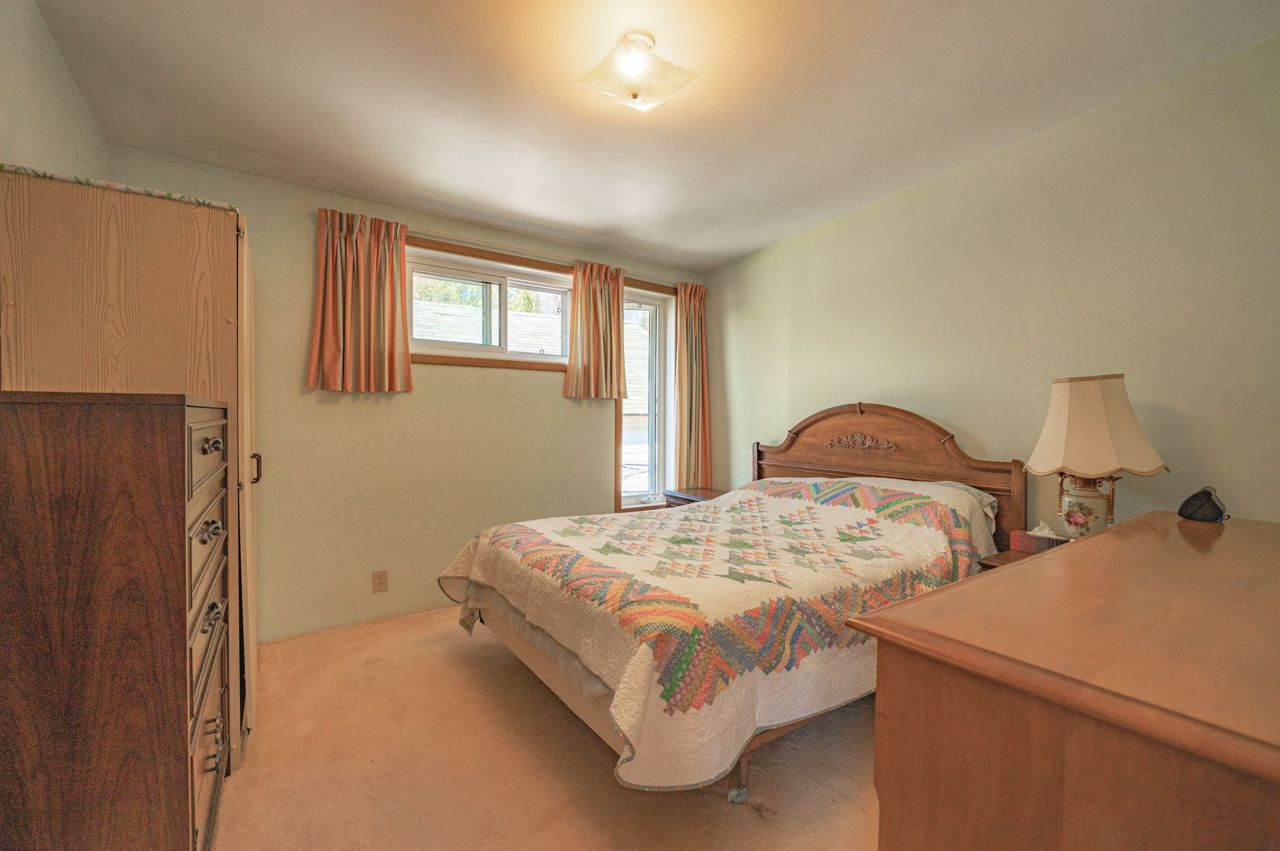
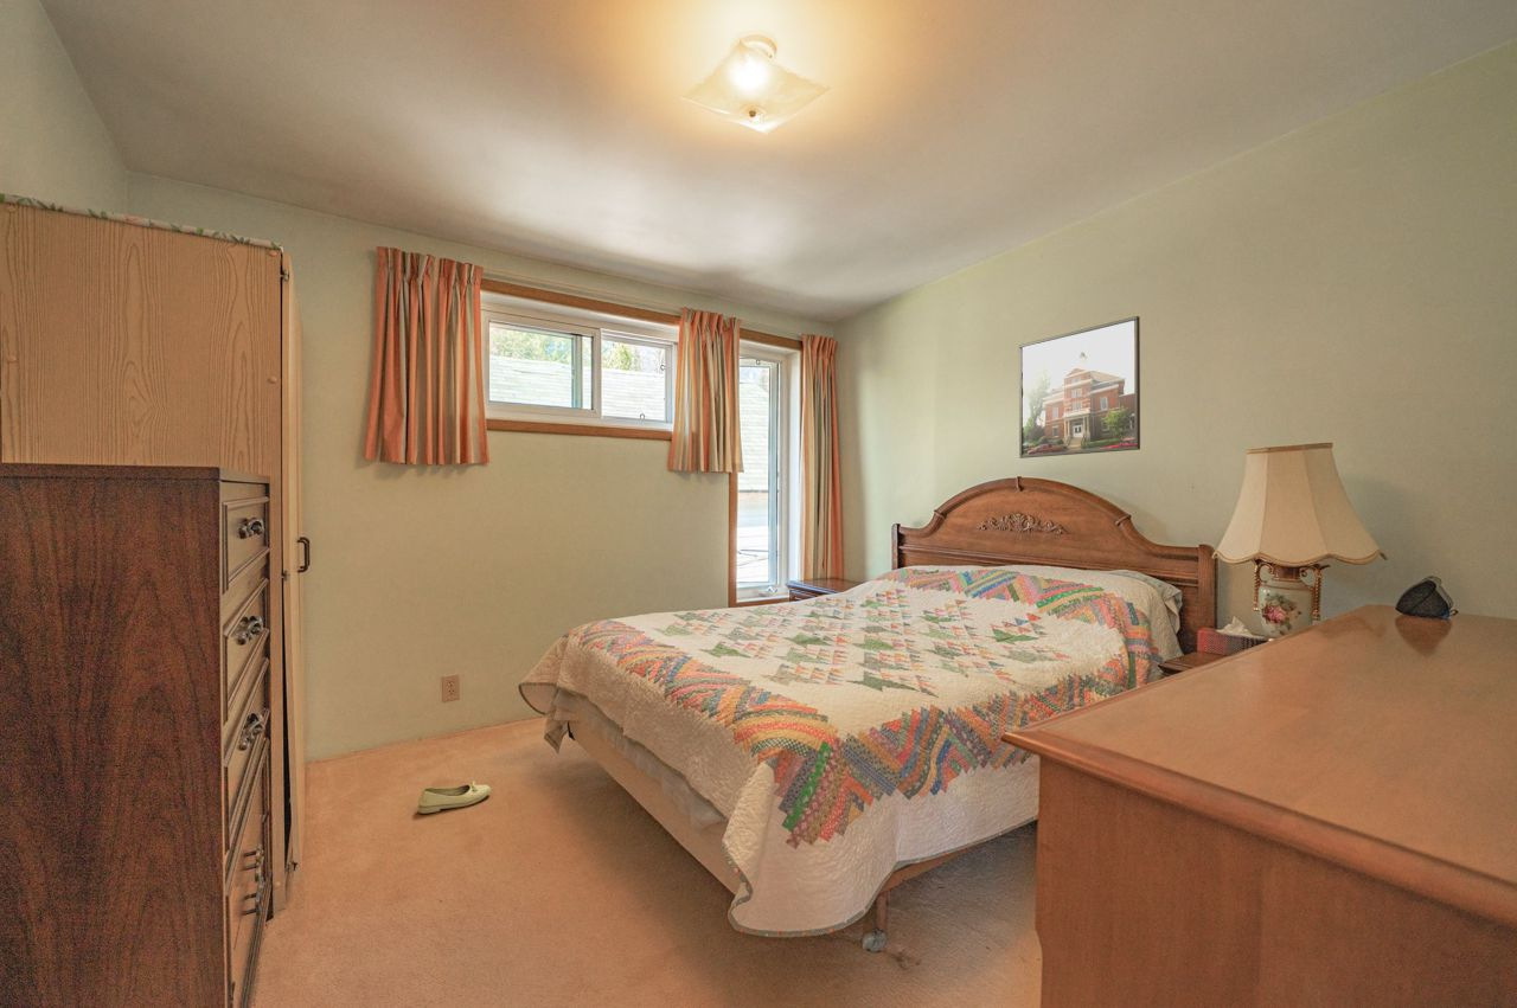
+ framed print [1018,315,1141,460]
+ shoe [417,779,492,815]
